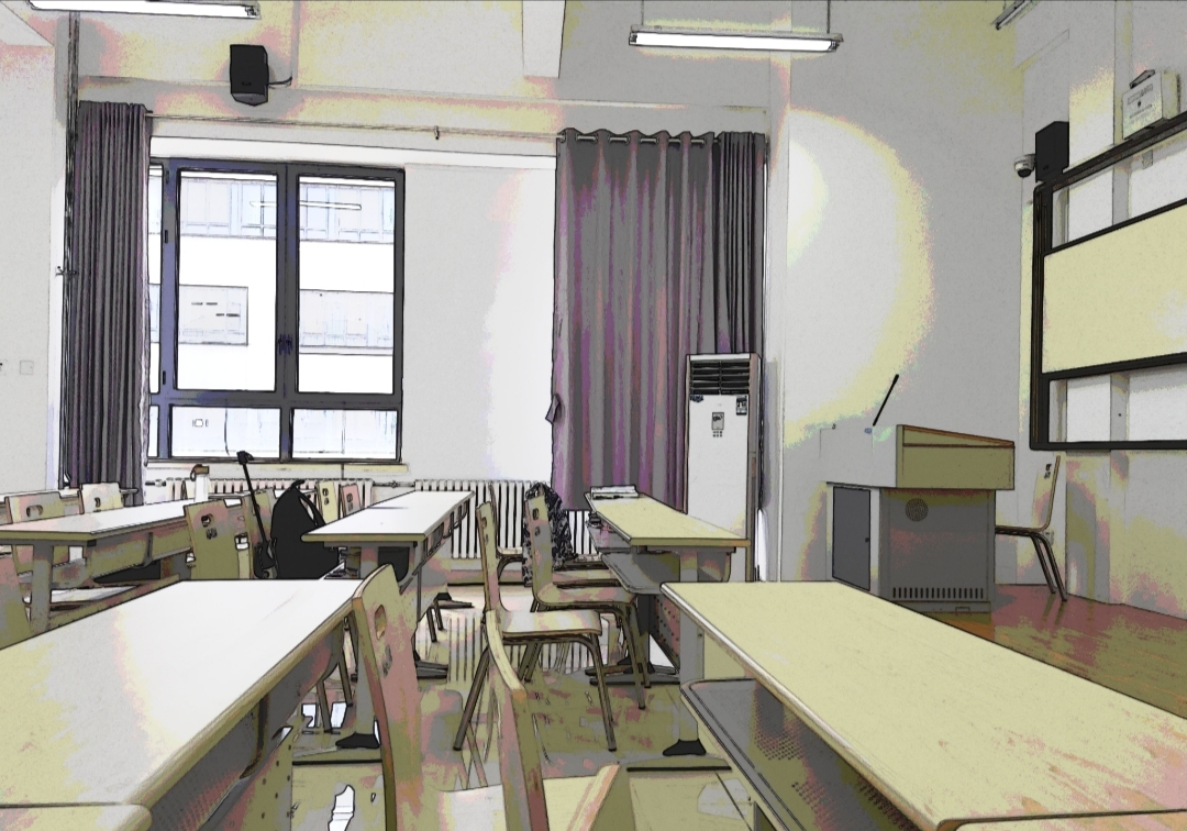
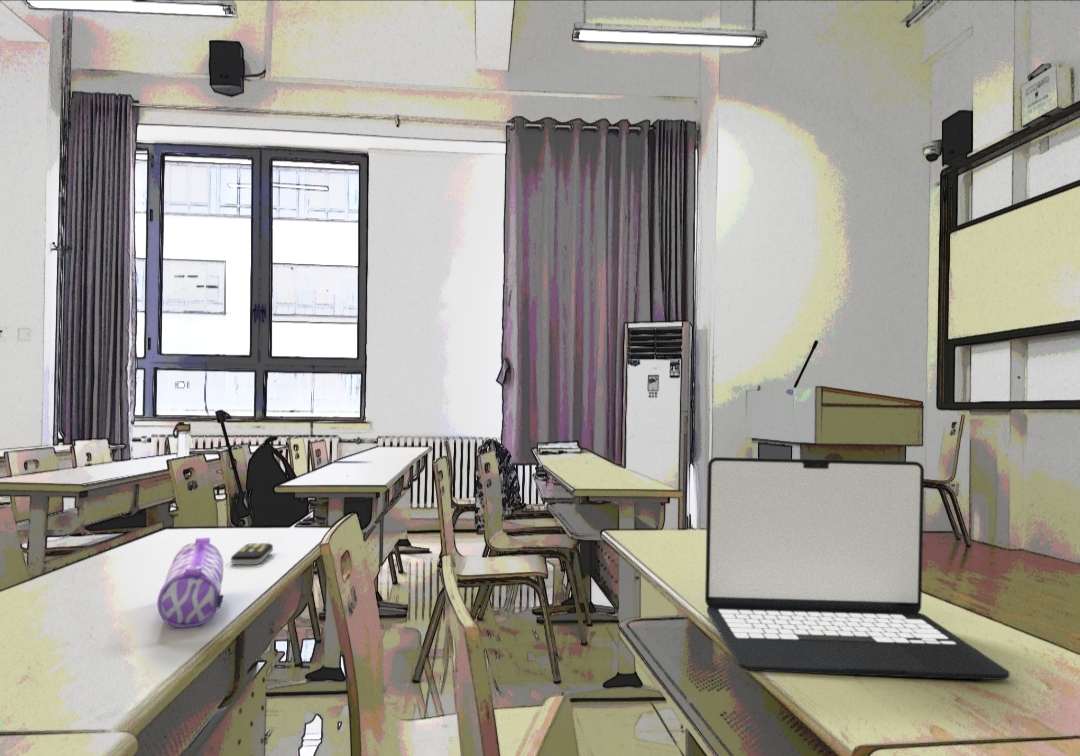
+ laptop [704,456,1011,681]
+ remote control [230,542,274,566]
+ pencil case [156,537,224,629]
